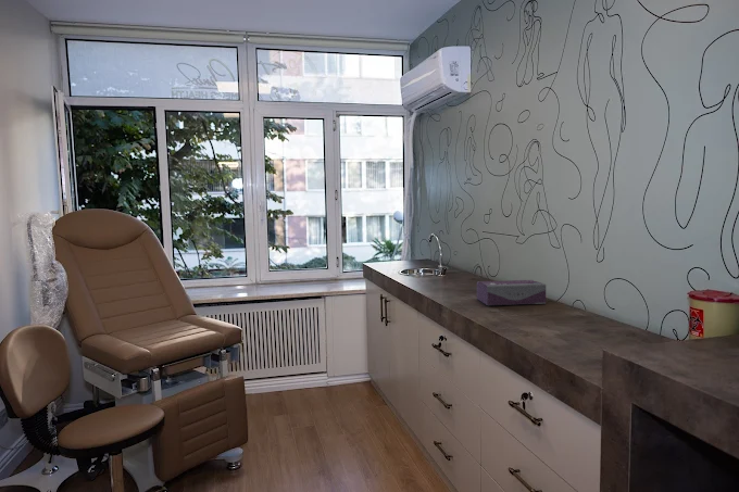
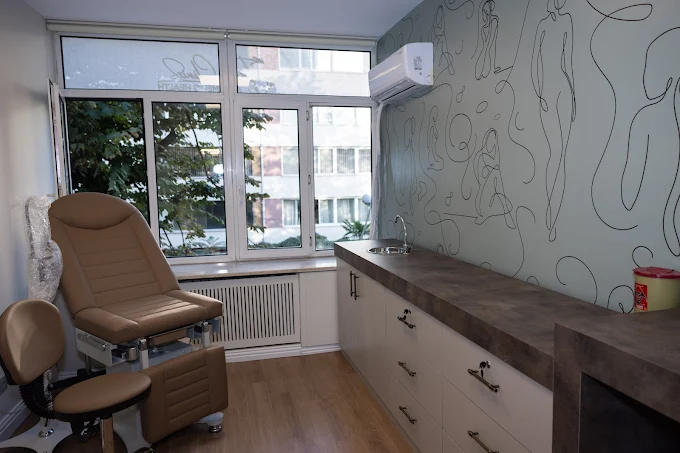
- tissue box [476,279,547,306]
